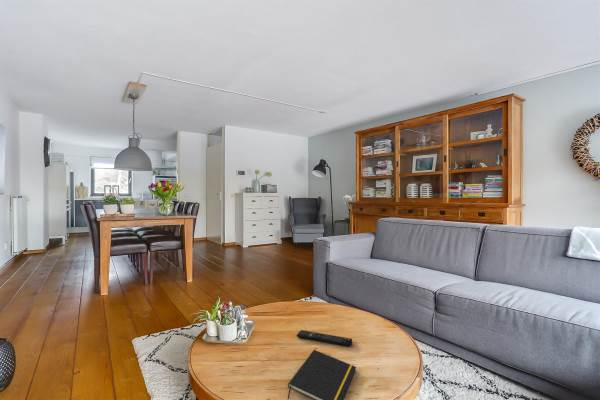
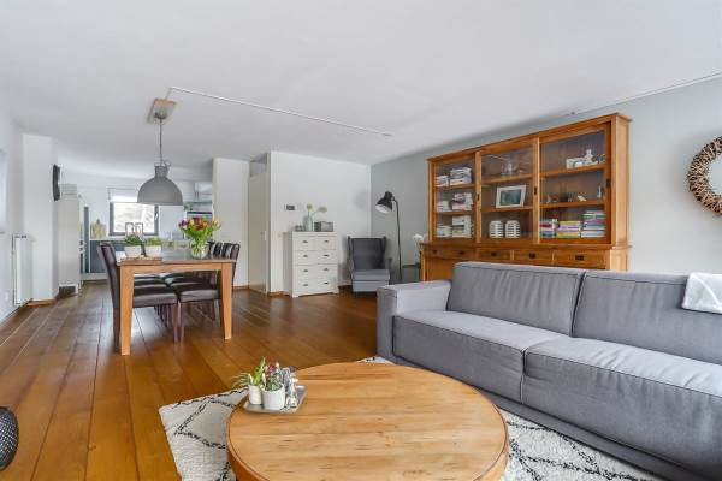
- remote control [296,329,353,347]
- notepad [287,349,357,400]
